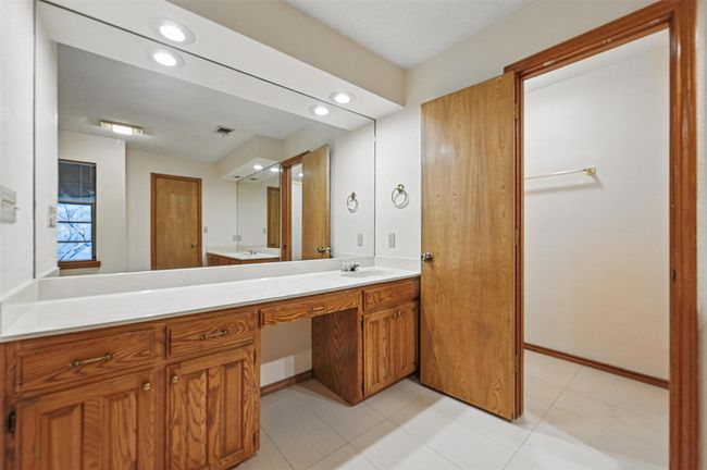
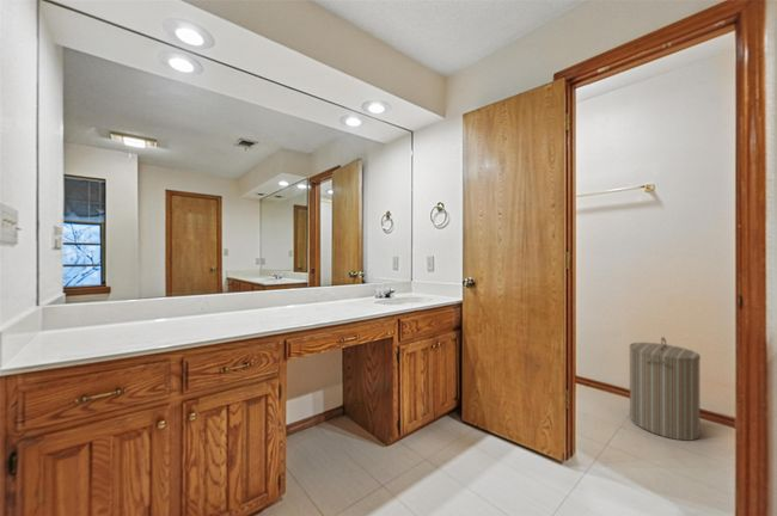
+ laundry hamper [628,336,702,442]
